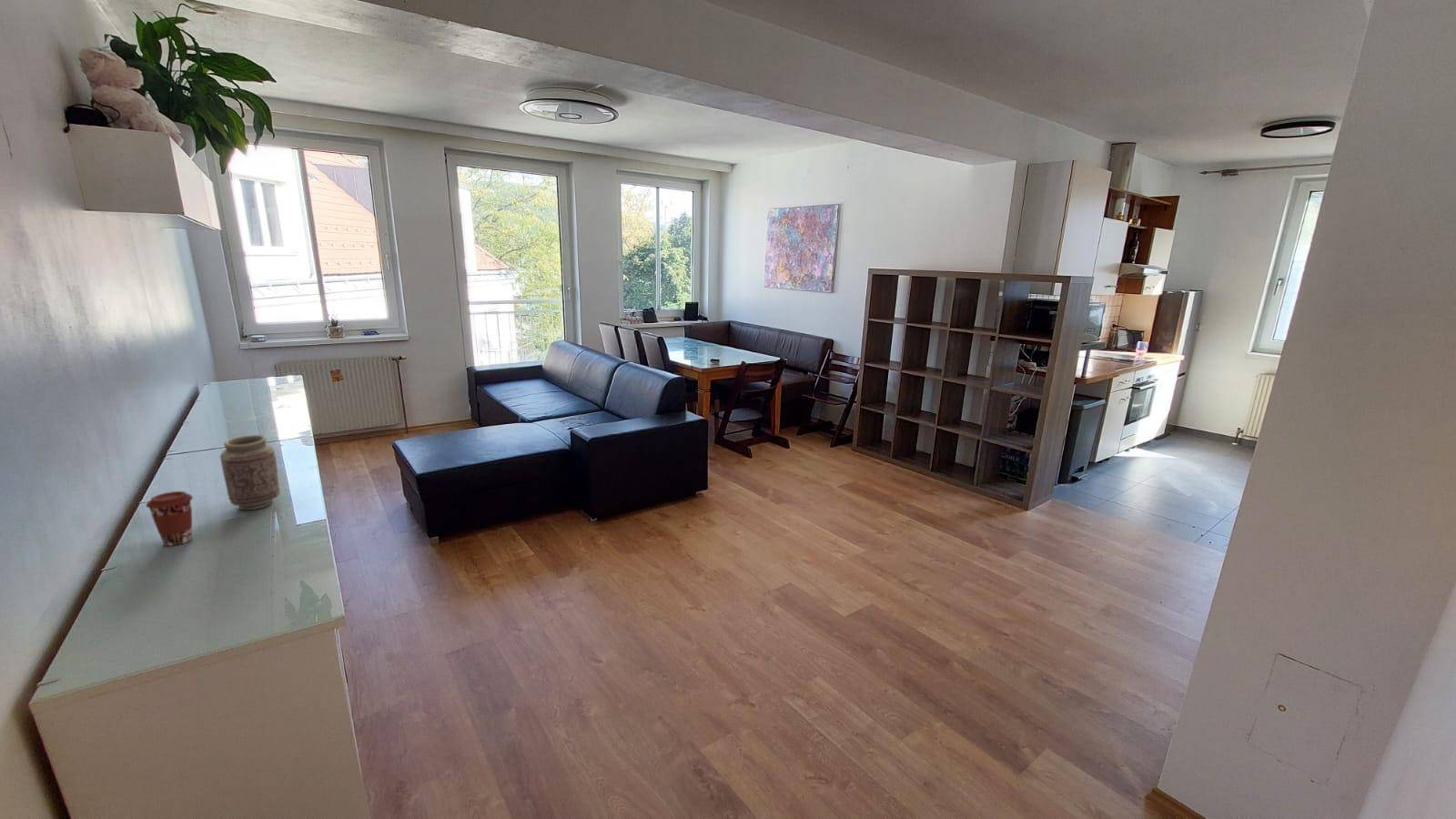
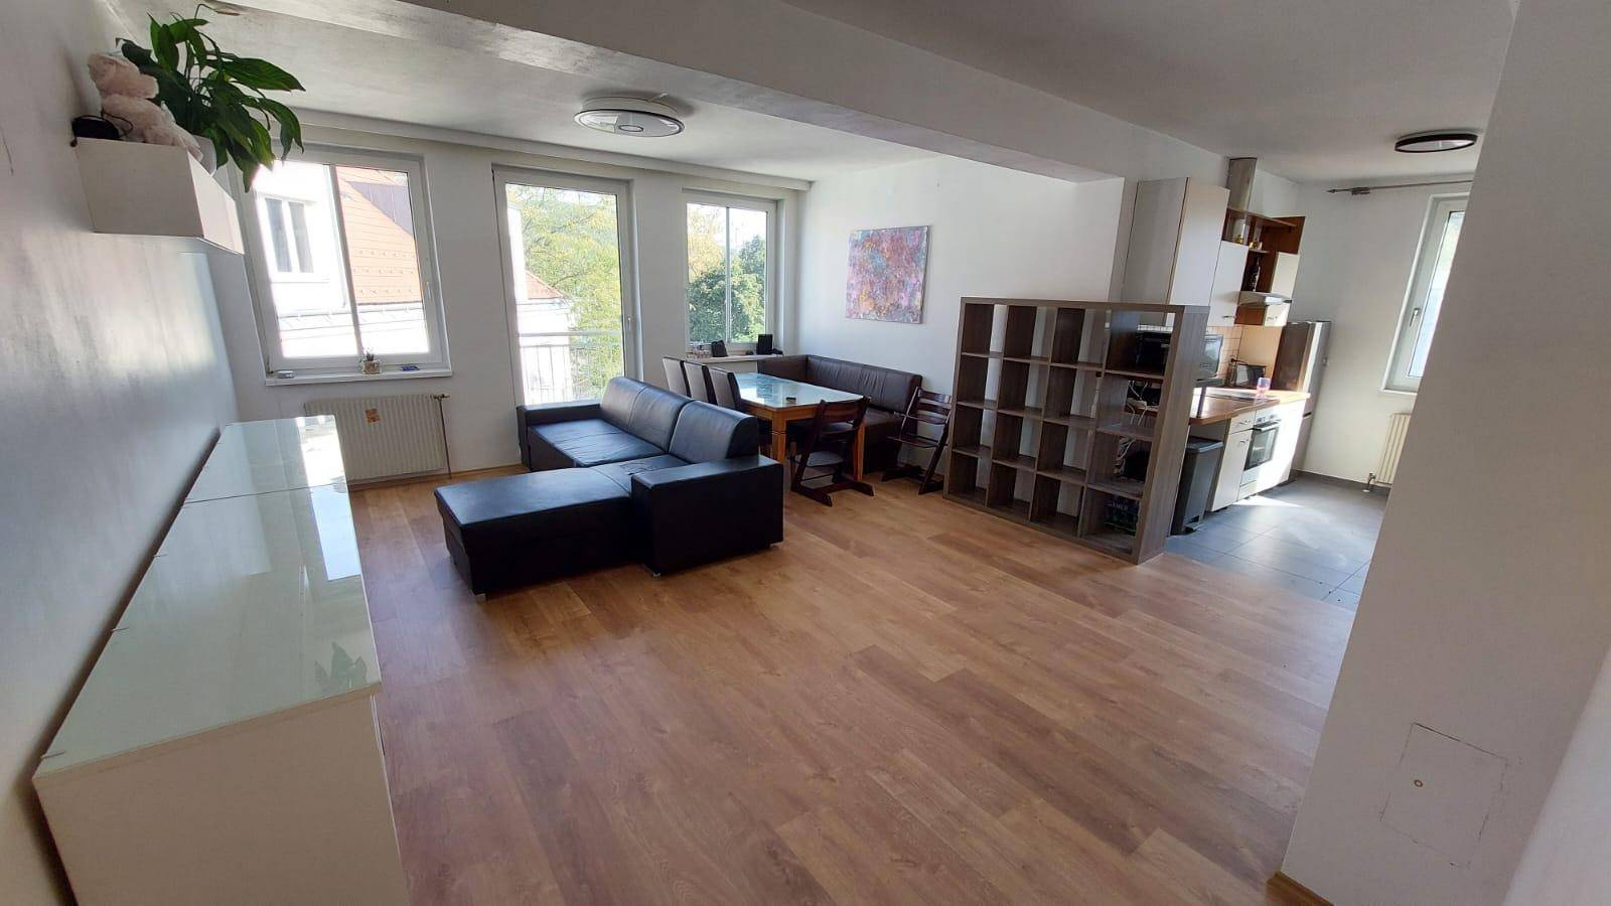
- coffee cup [145,490,194,547]
- vase [219,434,281,511]
